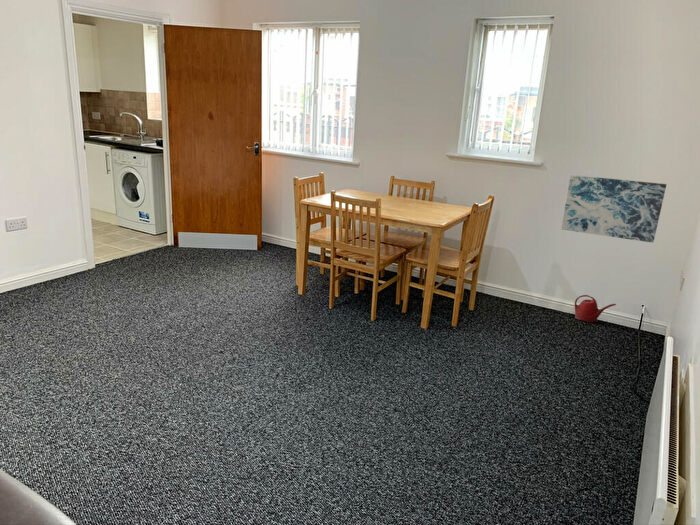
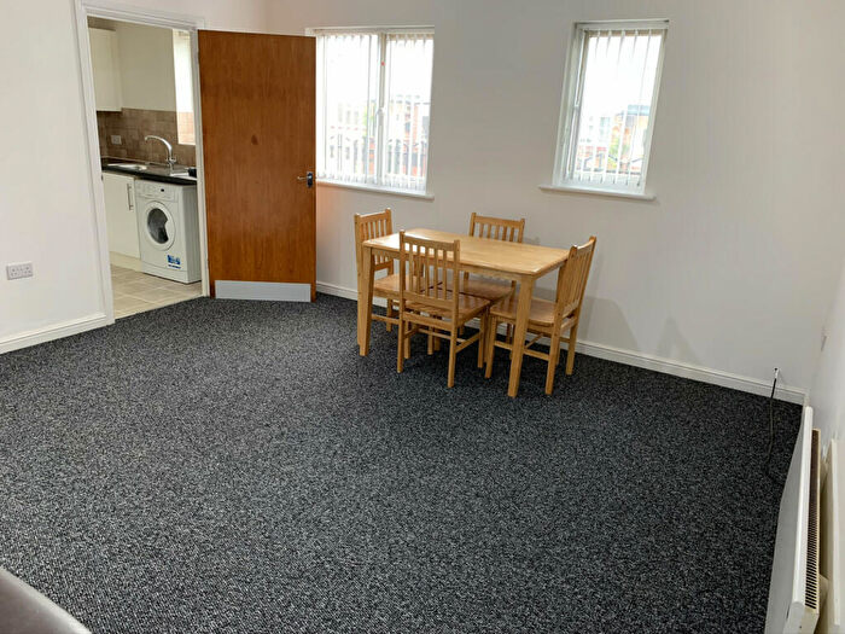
- watering can [574,294,617,323]
- wall art [560,174,667,244]
